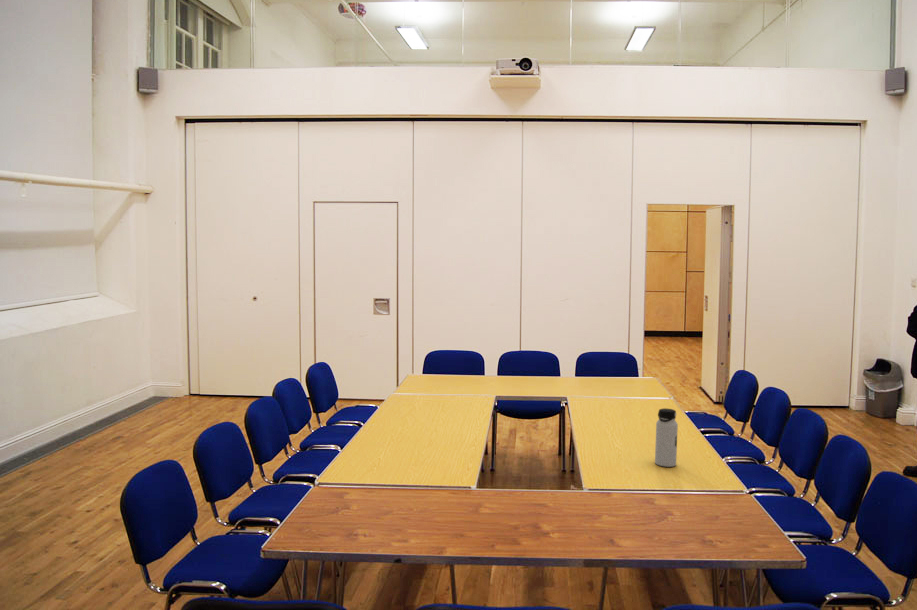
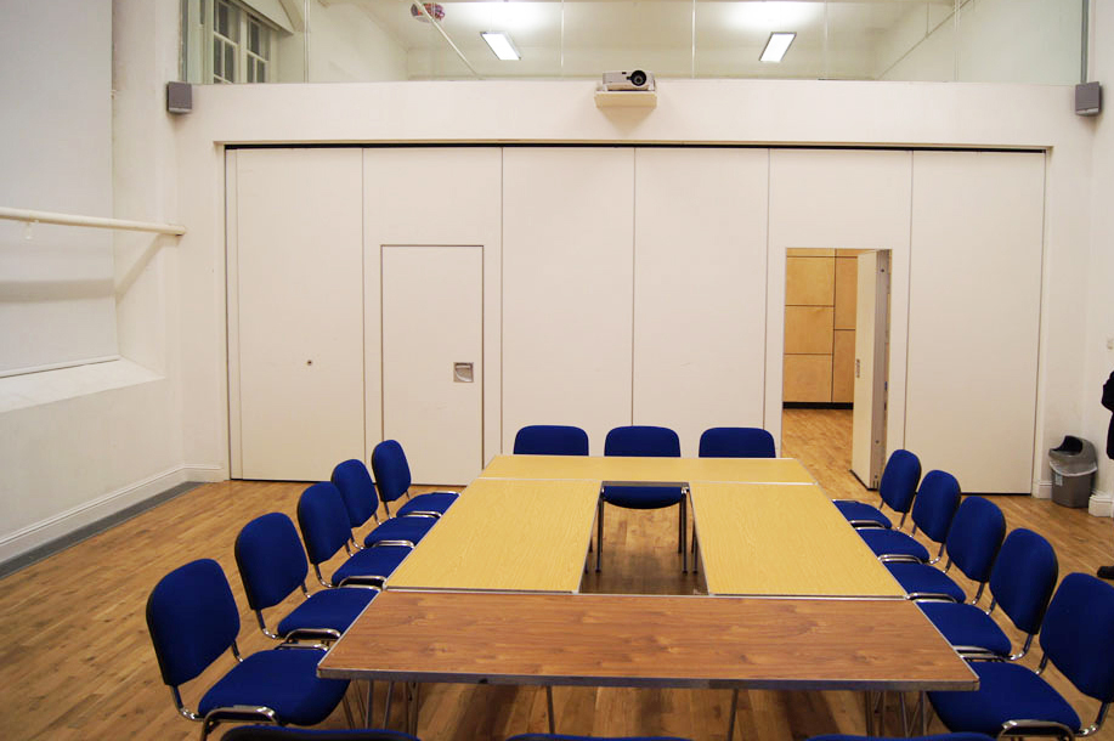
- water bottle [654,407,679,468]
